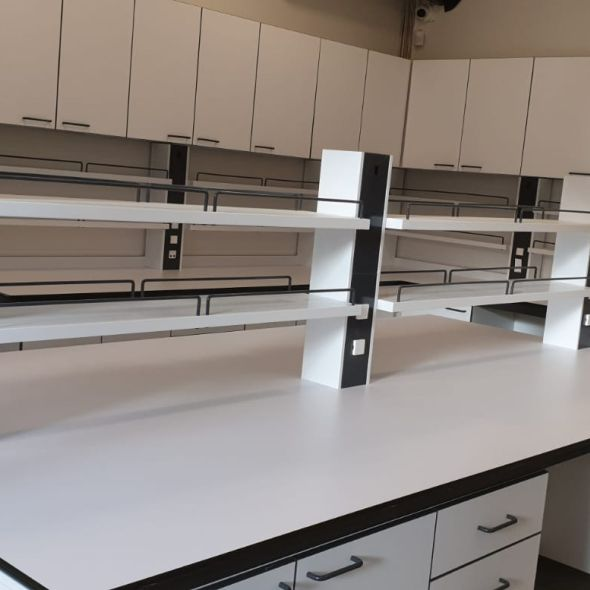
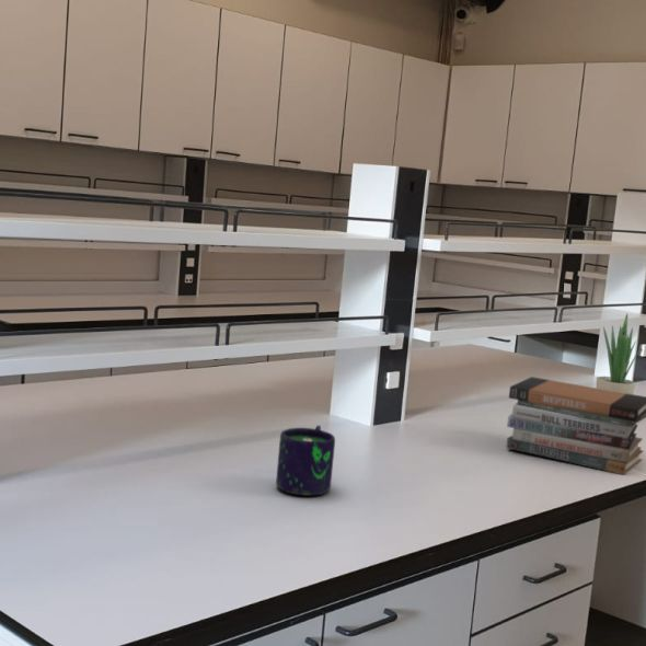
+ mug [275,425,336,497]
+ potted plant [596,313,644,394]
+ book stack [505,376,646,476]
